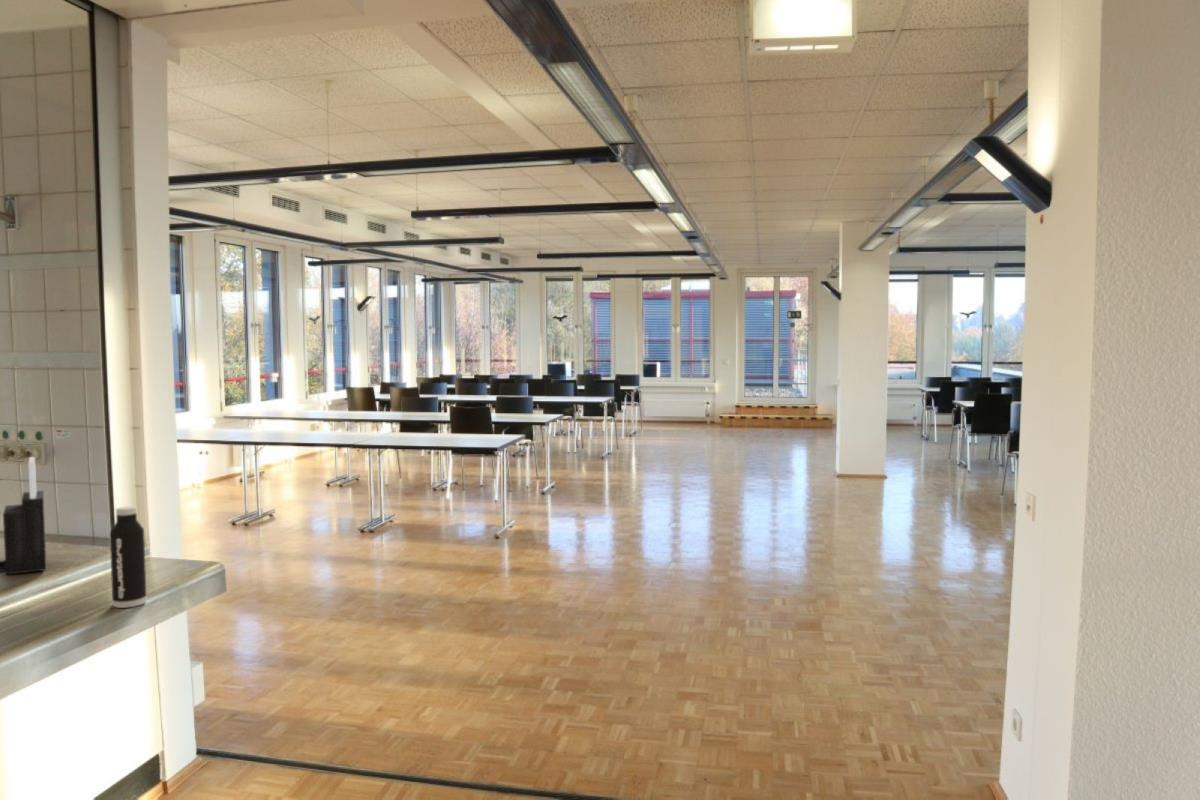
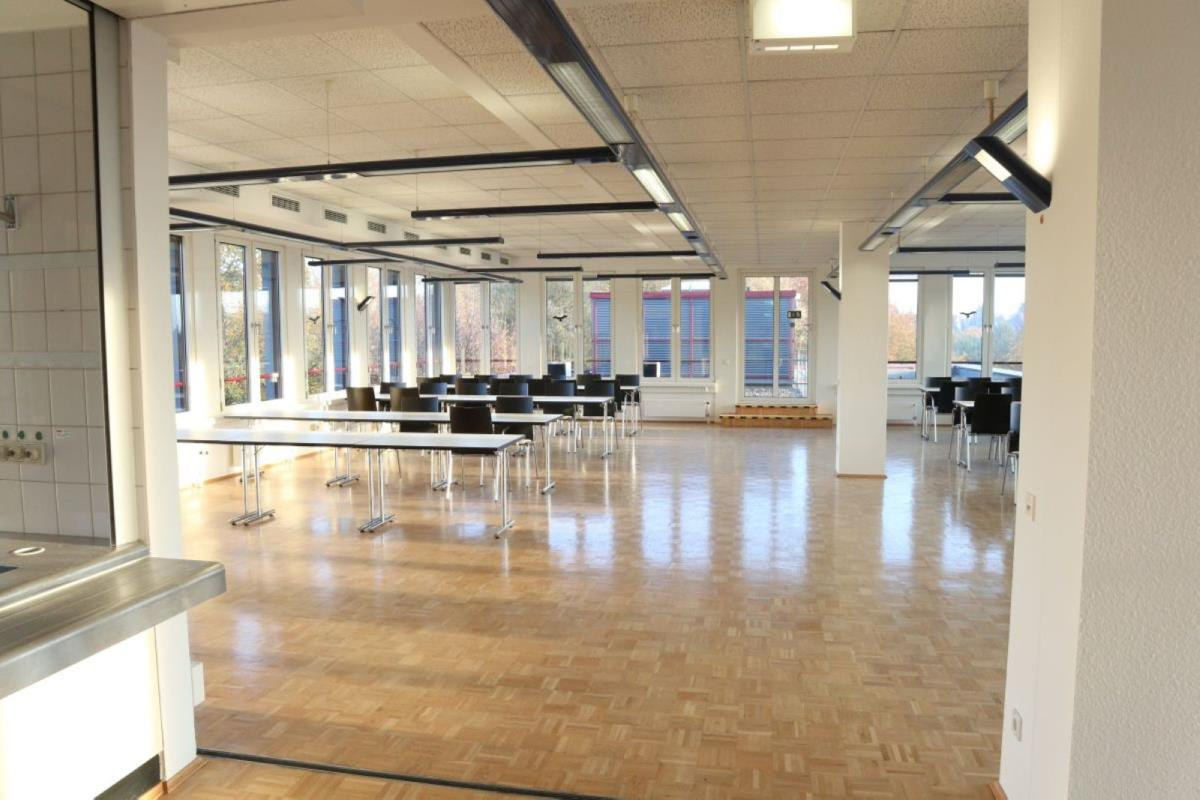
- water bottle [109,505,148,609]
- knife block [0,456,47,576]
